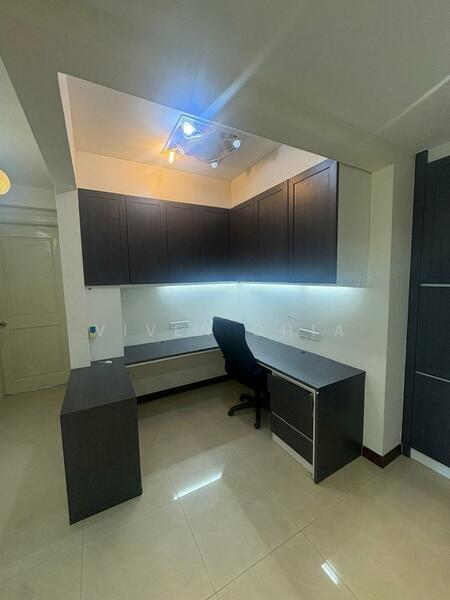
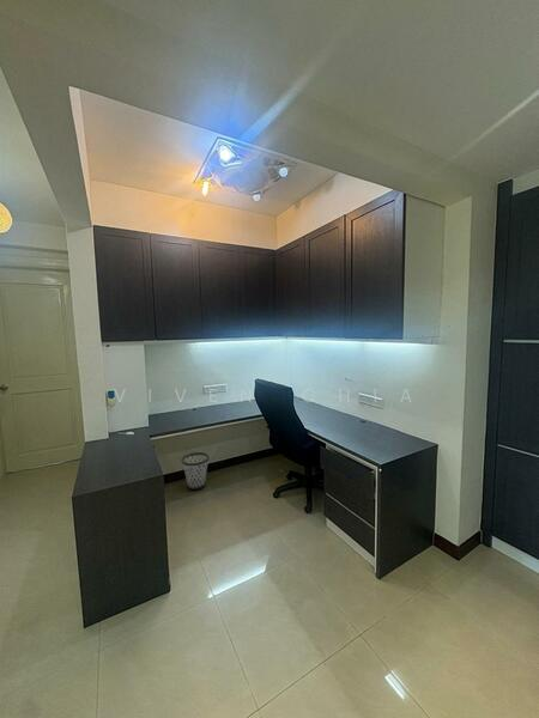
+ wastebasket [181,451,210,492]
